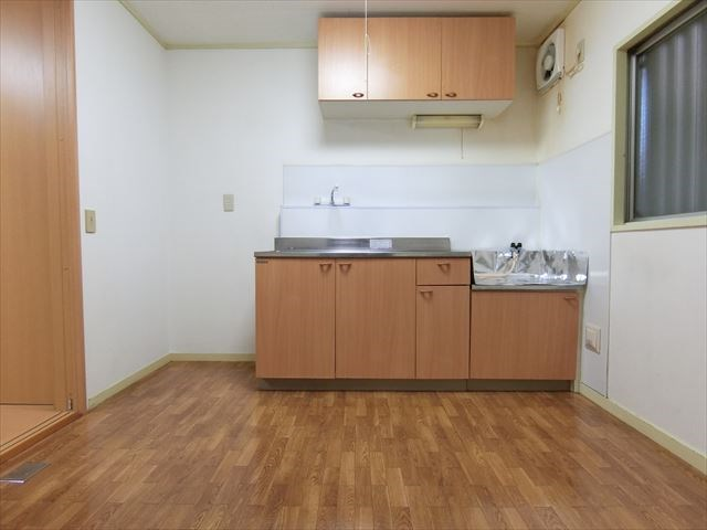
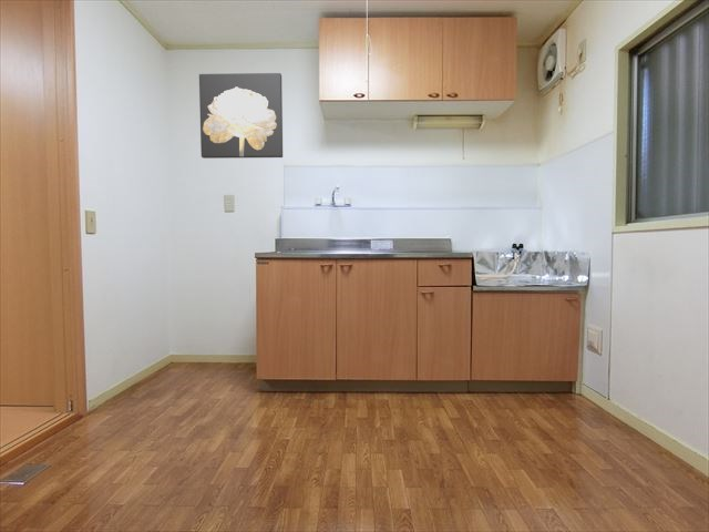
+ wall art [198,72,284,160]
